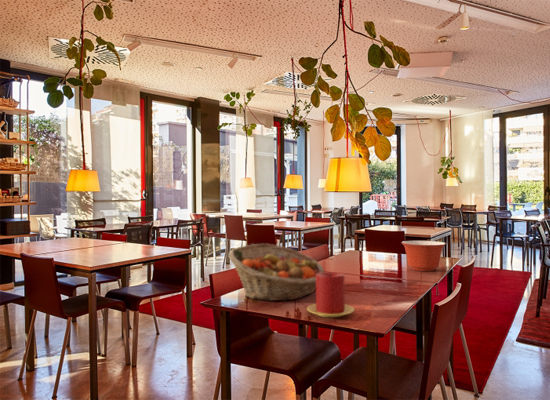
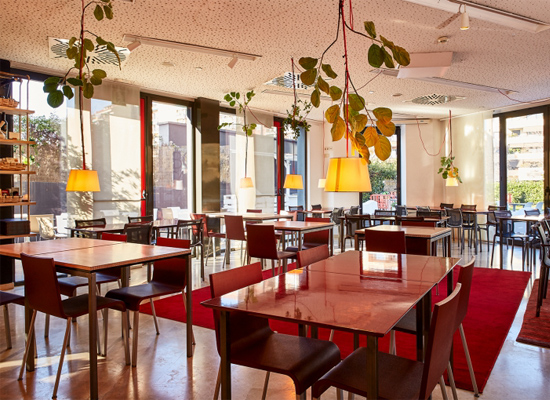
- candle [306,271,355,318]
- fruit basket [228,243,325,302]
- mixing bowl [401,240,447,272]
